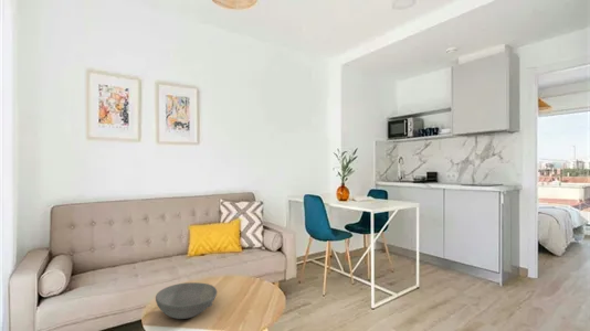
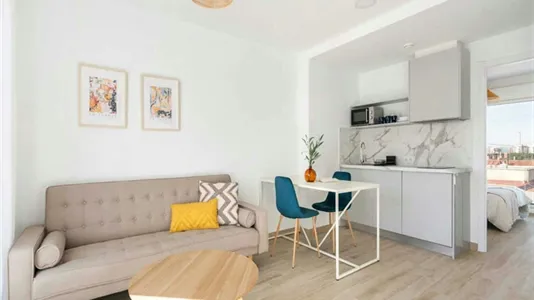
- bowl [155,281,218,320]
